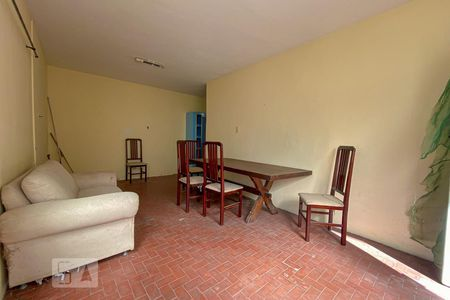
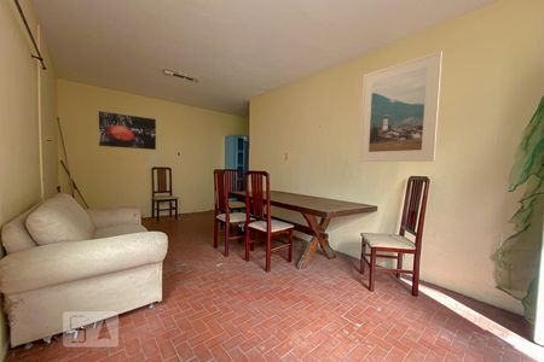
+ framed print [358,49,444,163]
+ wall art [98,110,157,151]
